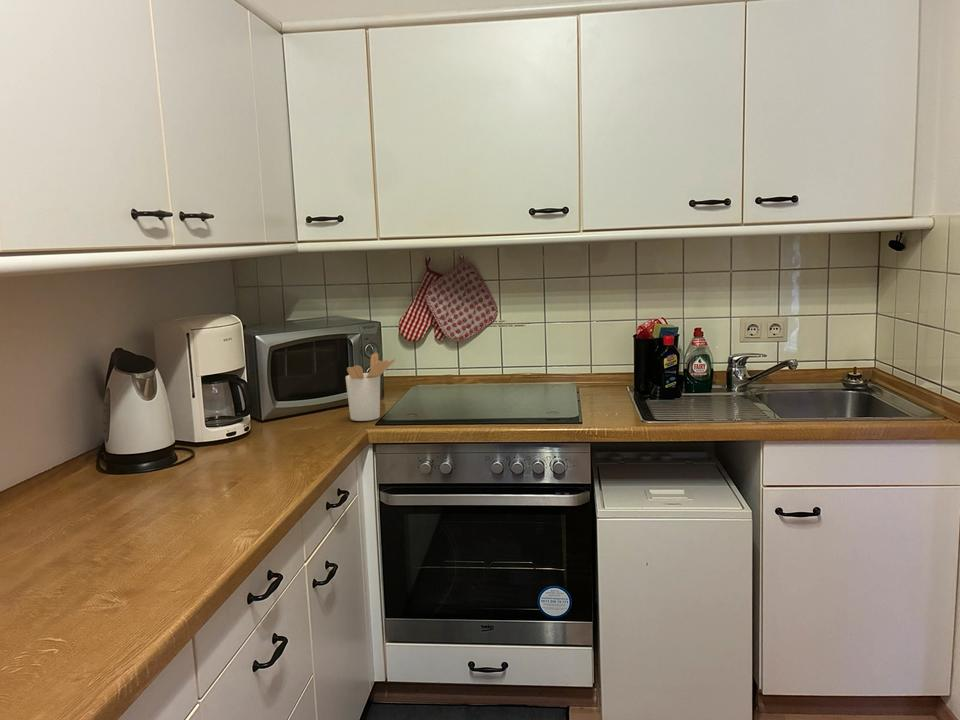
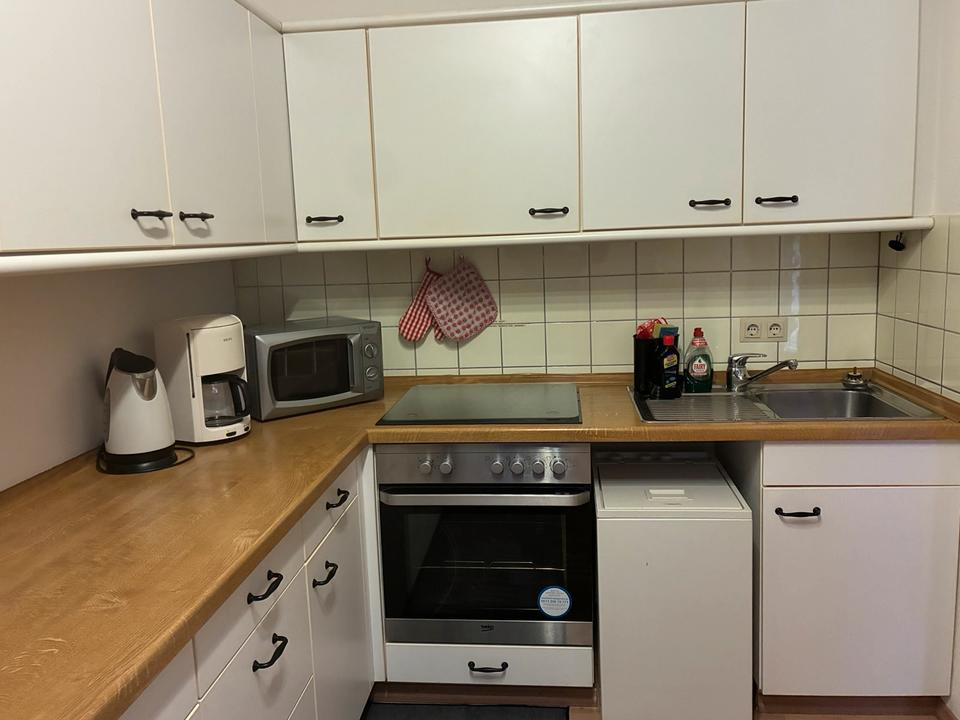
- utensil holder [345,352,396,422]
